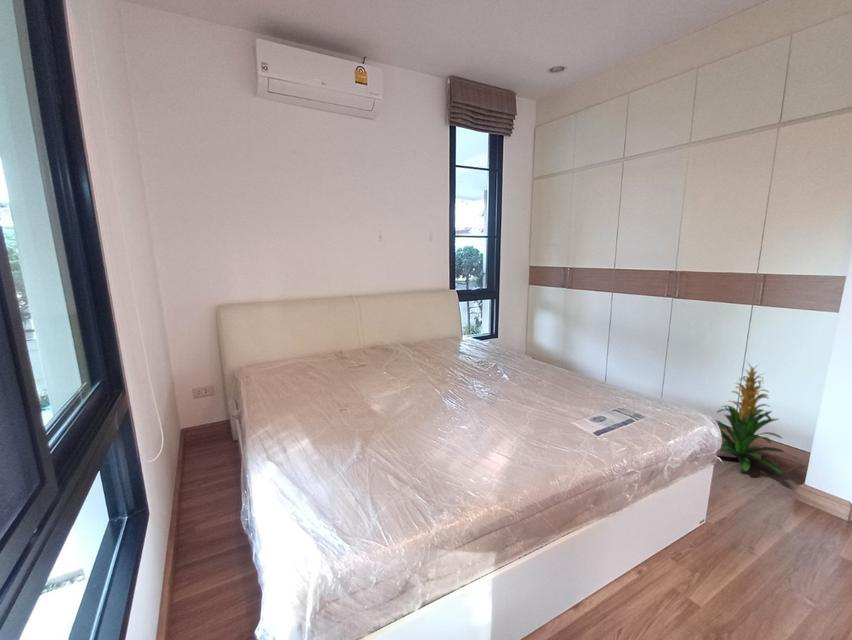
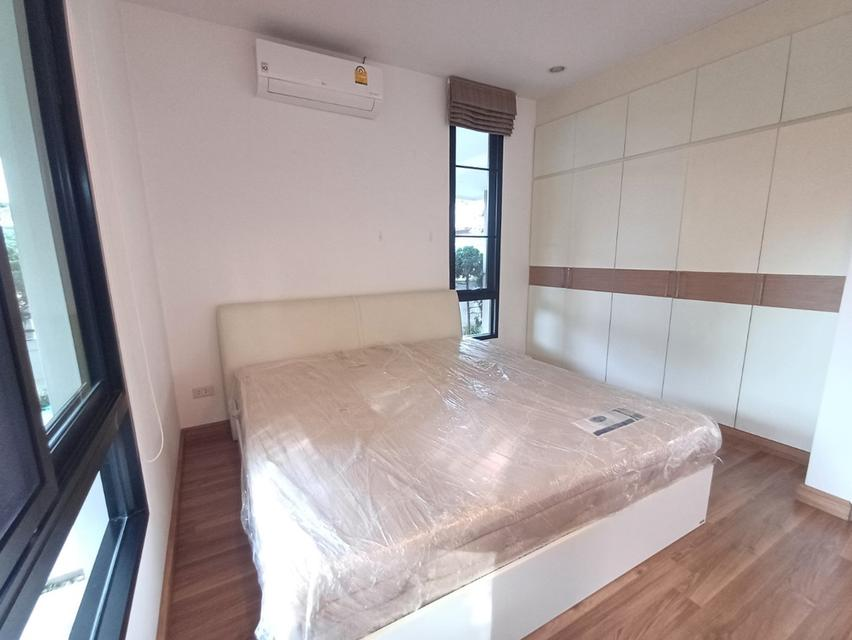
- indoor plant [714,360,786,476]
